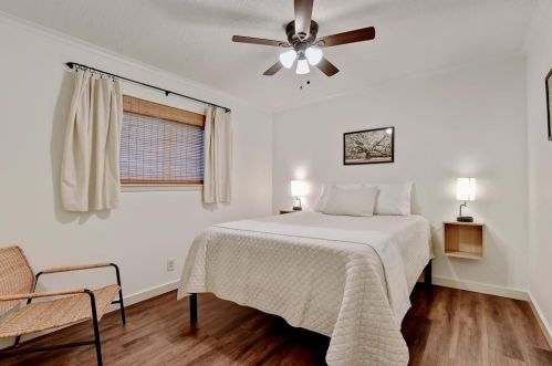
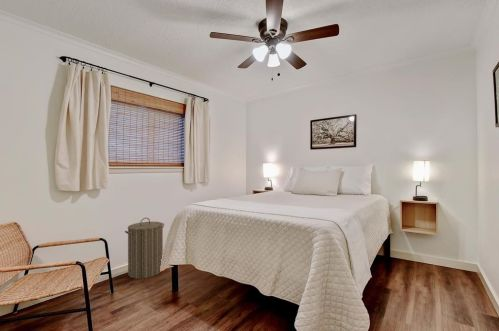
+ laundry hamper [124,217,165,280]
